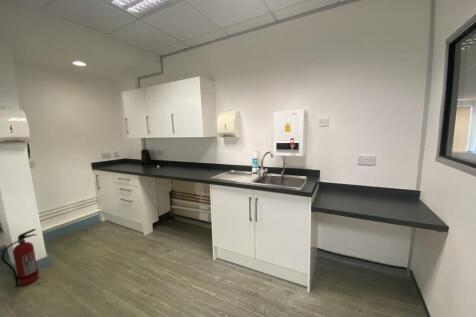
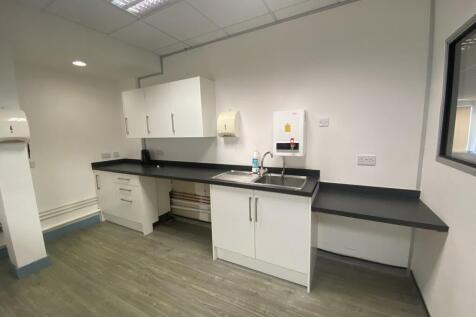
- fire extinguisher [0,228,40,288]
